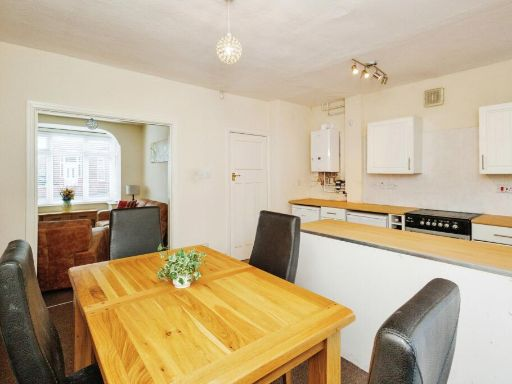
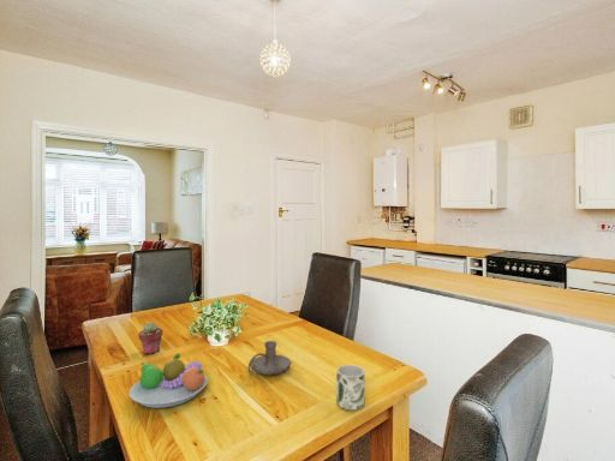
+ potted succulent [137,322,163,355]
+ candle holder [247,340,292,376]
+ mug [335,364,366,411]
+ fruit bowl [127,353,209,409]
